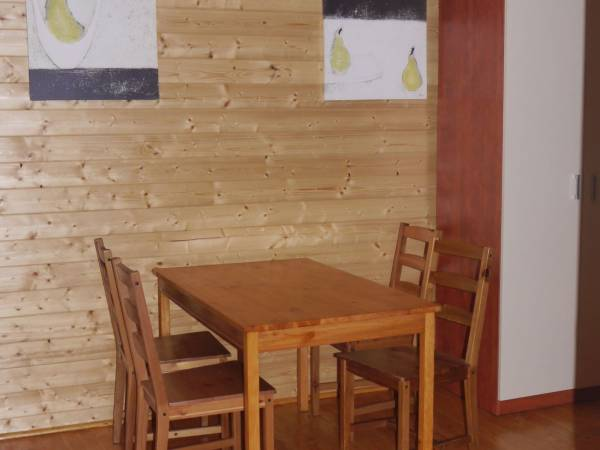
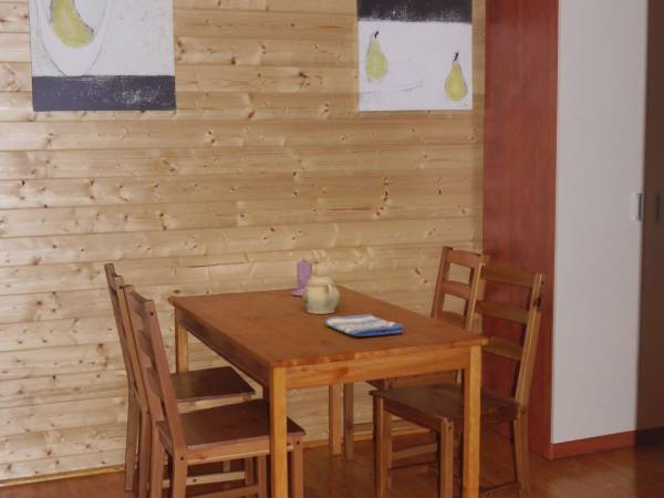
+ dish towel [324,313,405,338]
+ teapot [300,272,341,315]
+ candle [290,257,313,297]
